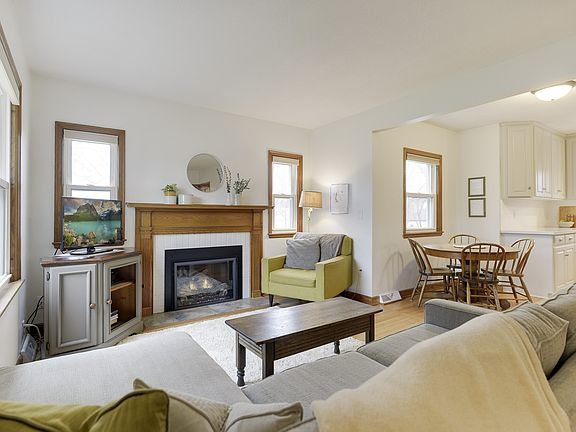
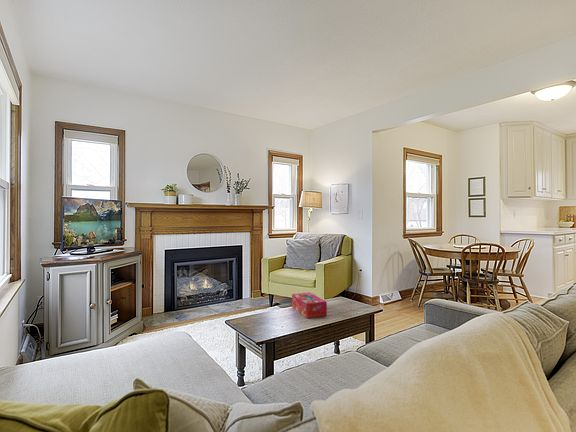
+ tissue box [291,291,328,319]
